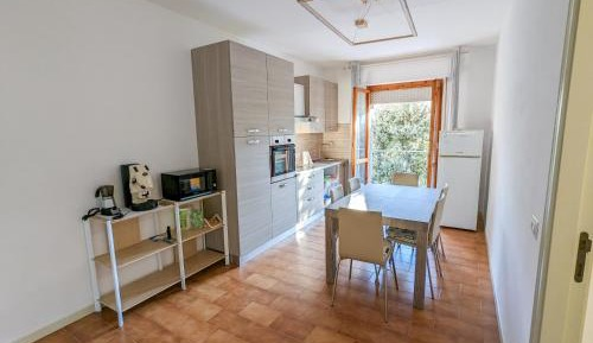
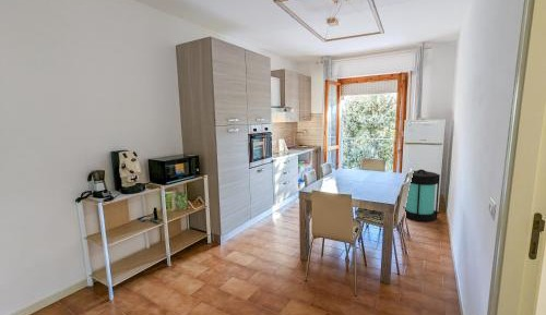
+ lantern [404,169,441,223]
